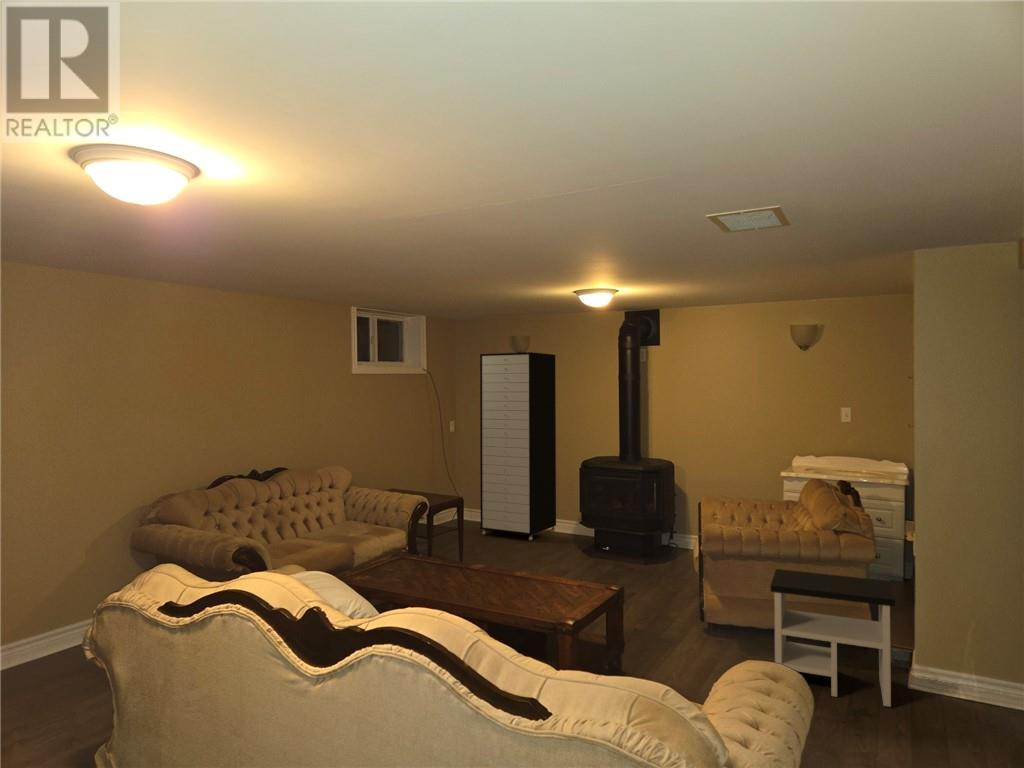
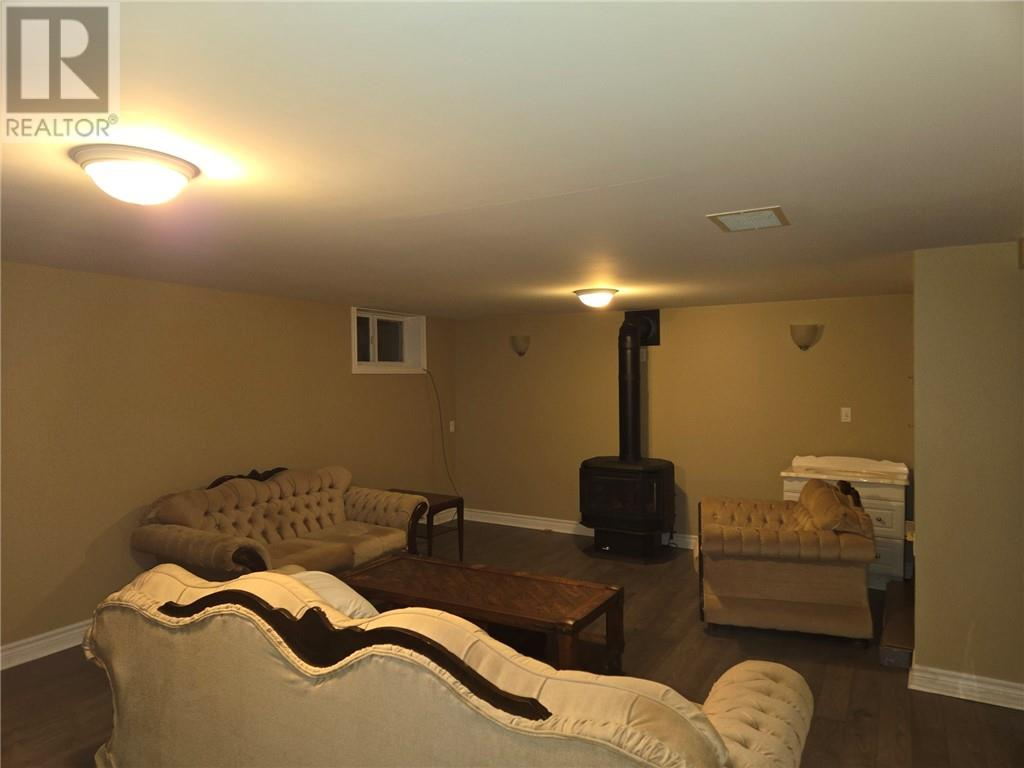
- storage cabinet [479,351,557,541]
- side table [770,568,896,708]
